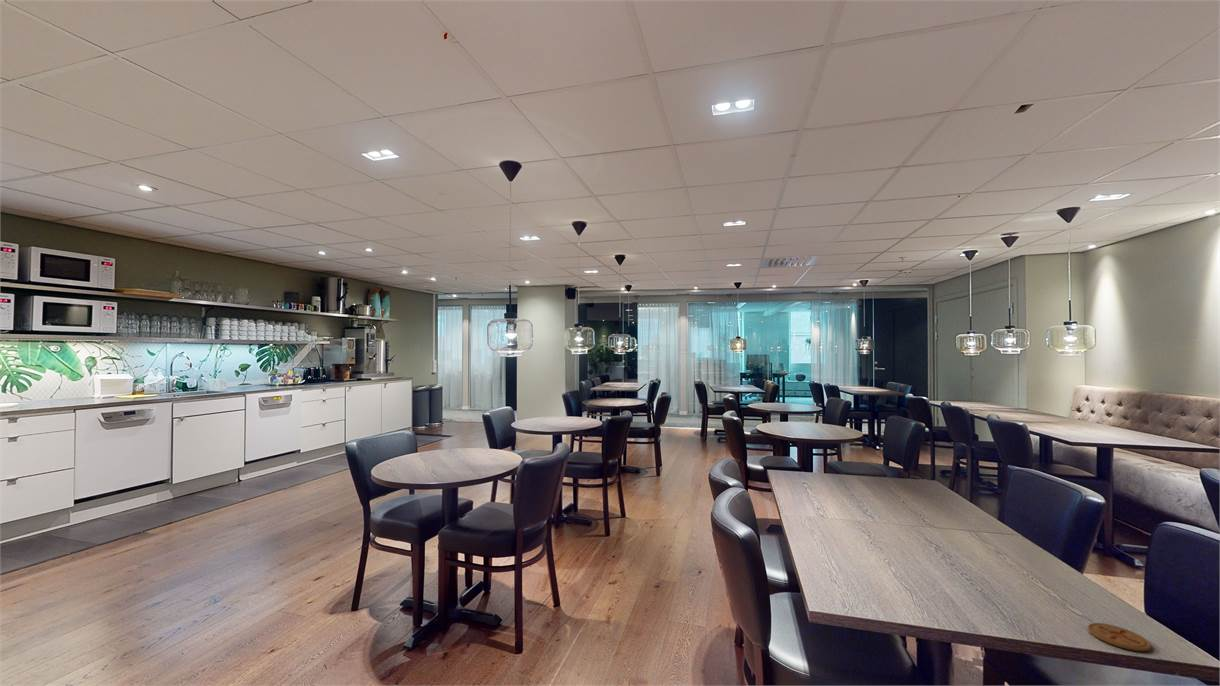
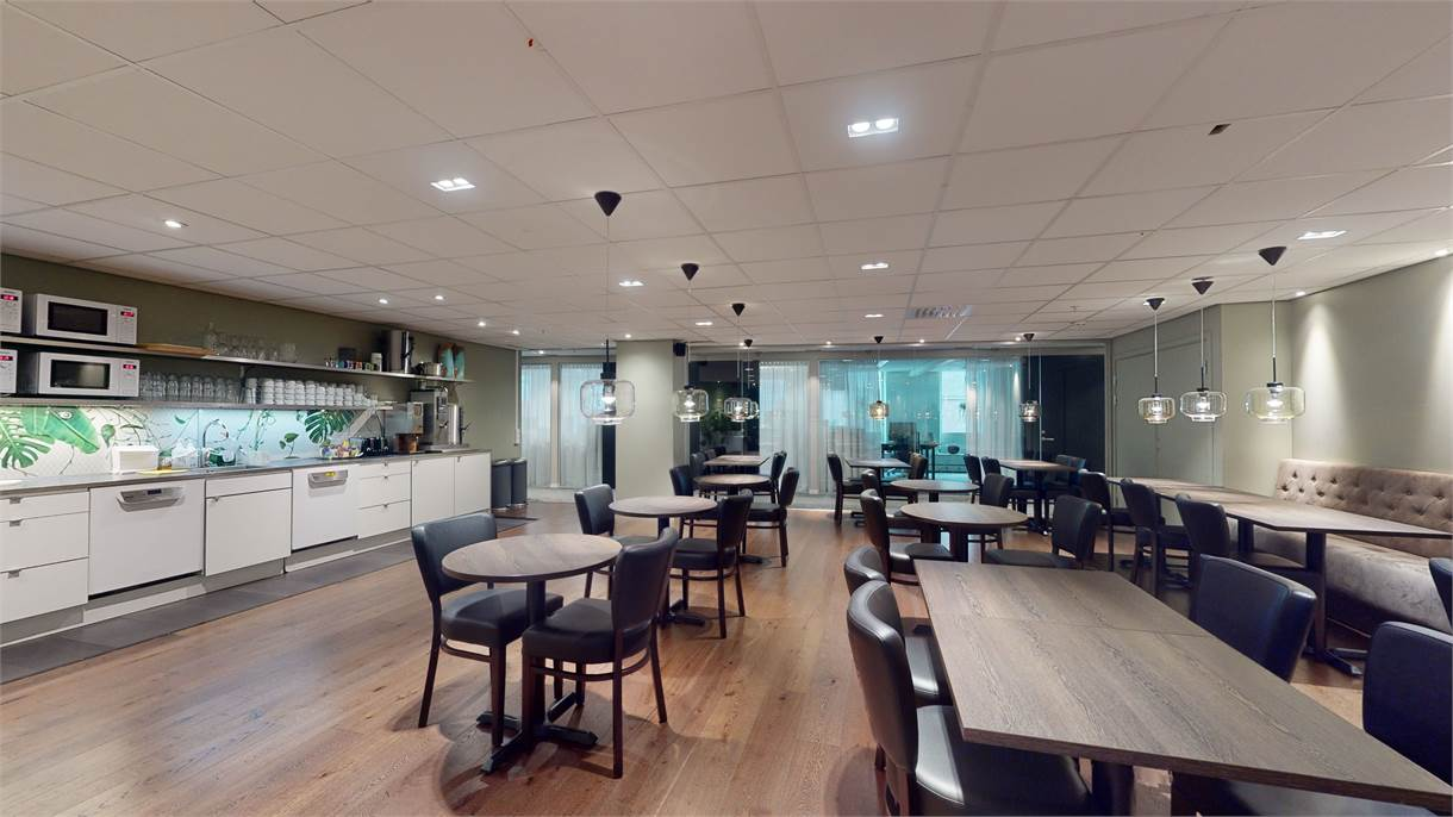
- coaster [1087,622,1152,652]
